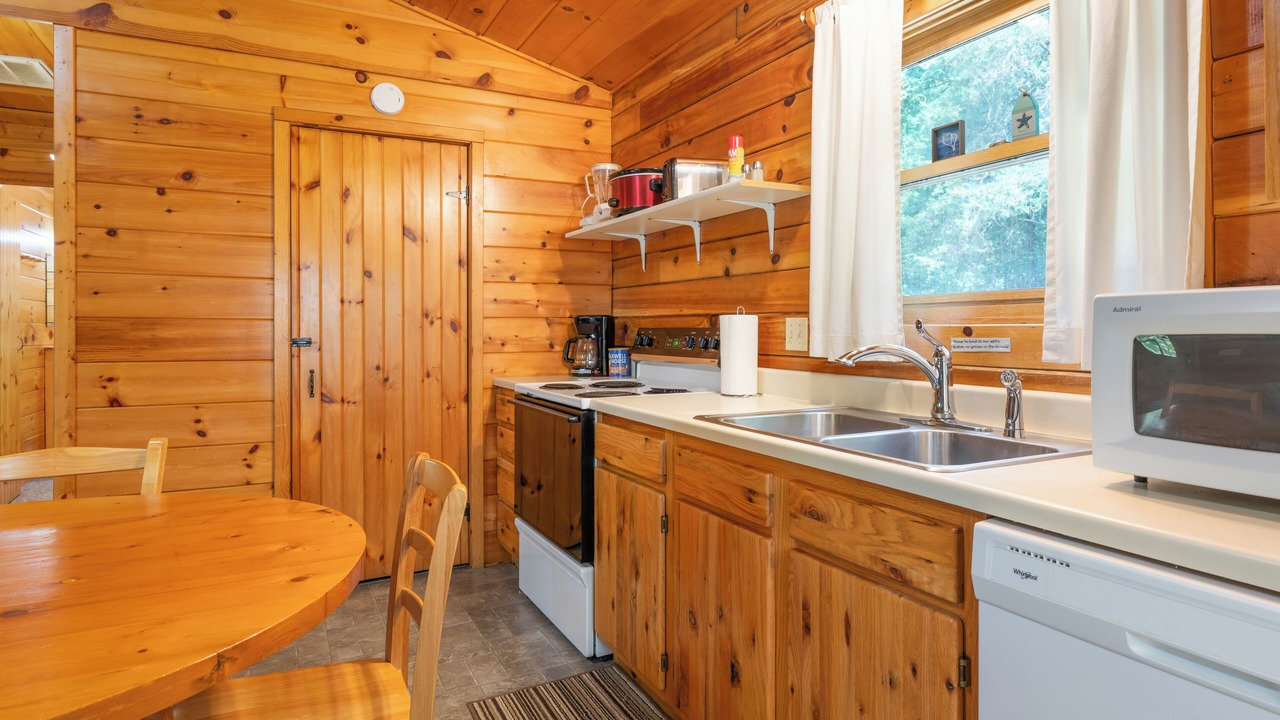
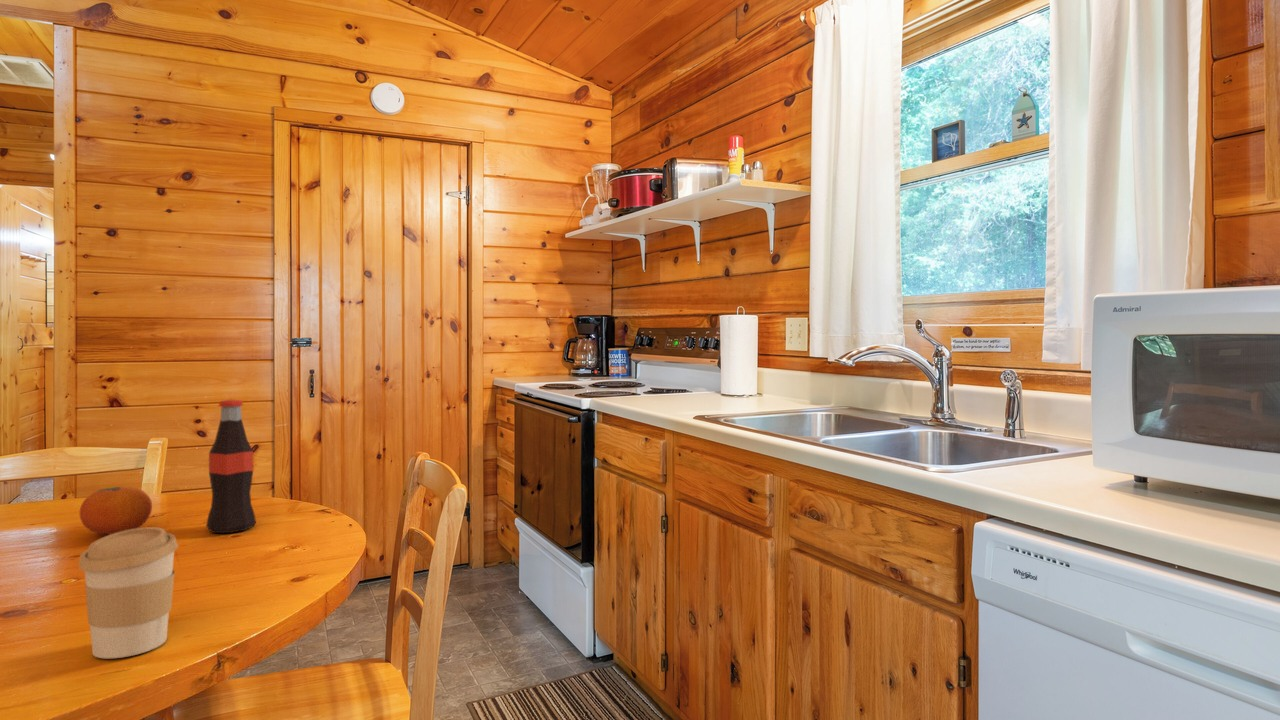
+ bottle [205,398,257,534]
+ fruit [79,486,153,535]
+ coffee cup [78,526,179,659]
